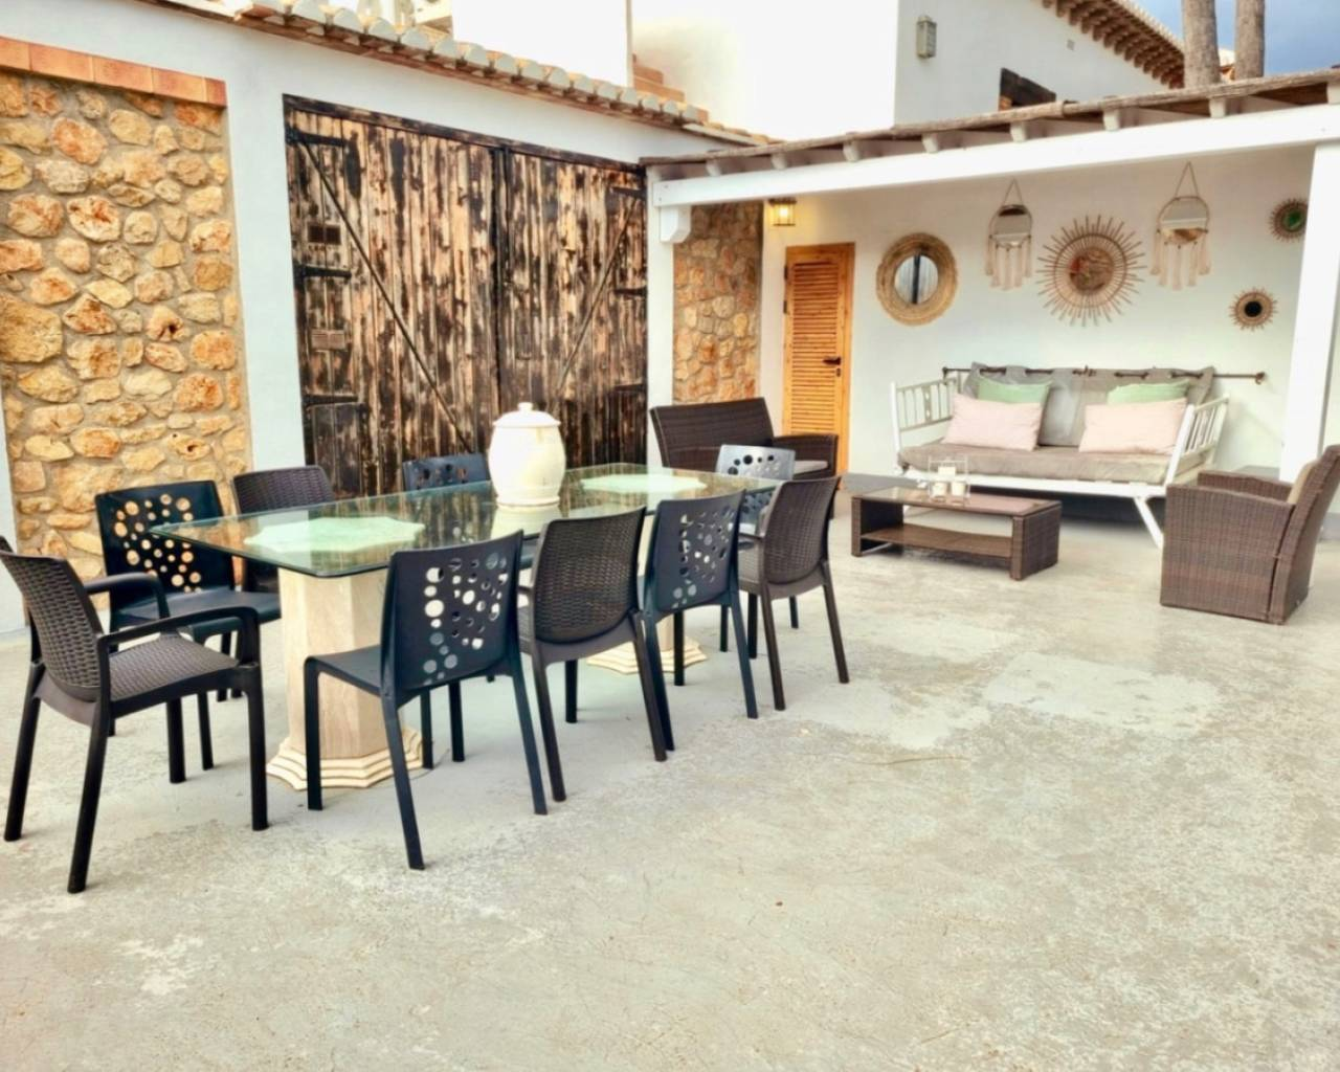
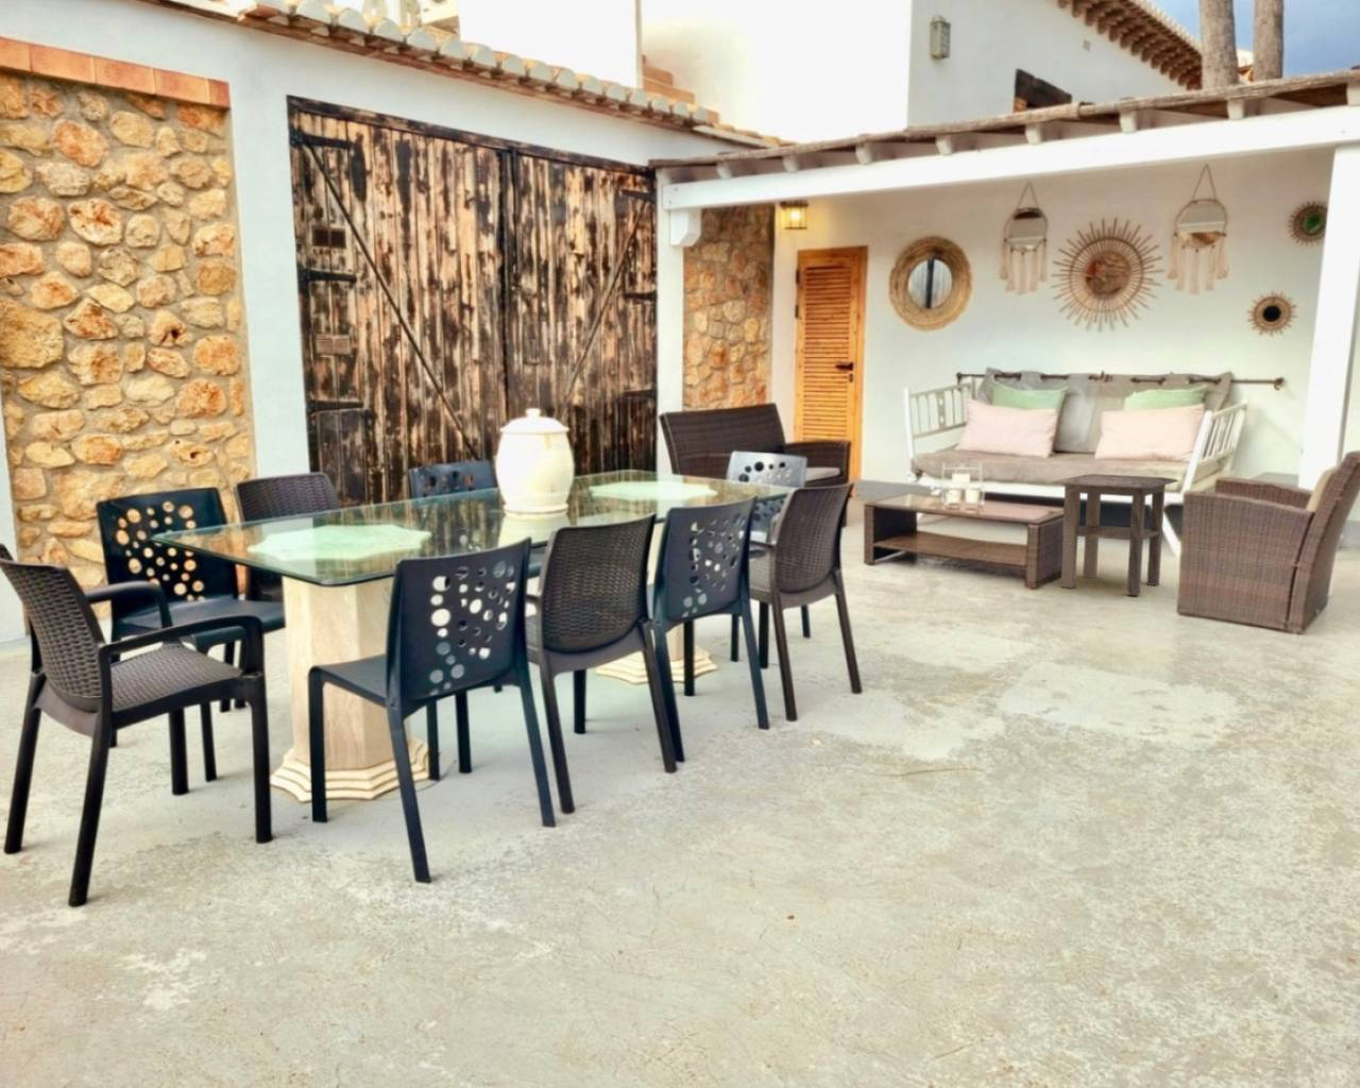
+ side table [1051,473,1179,596]
